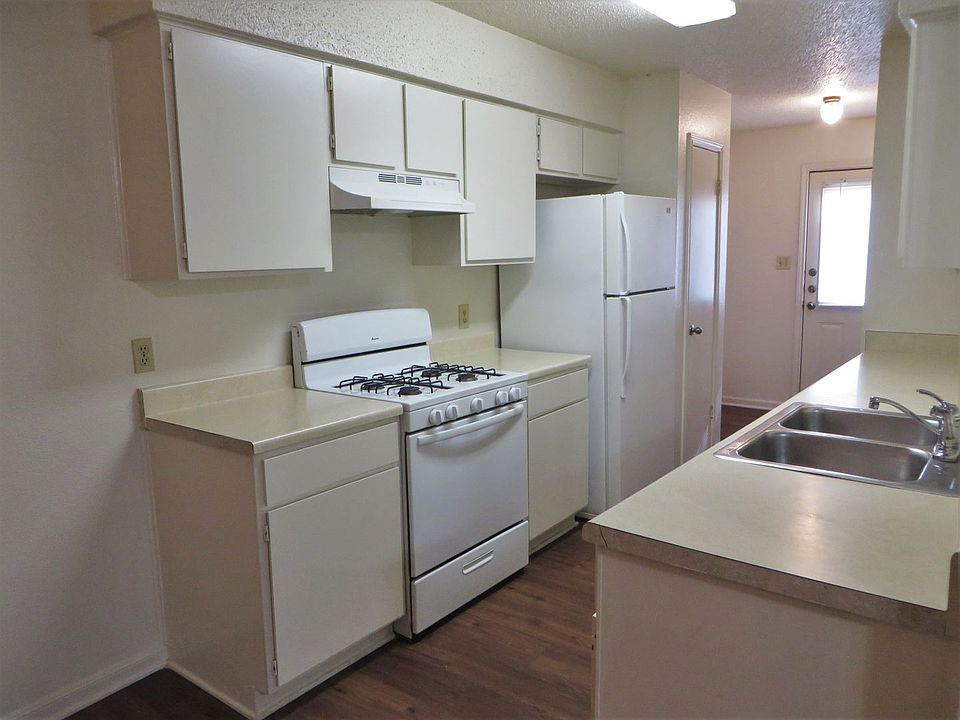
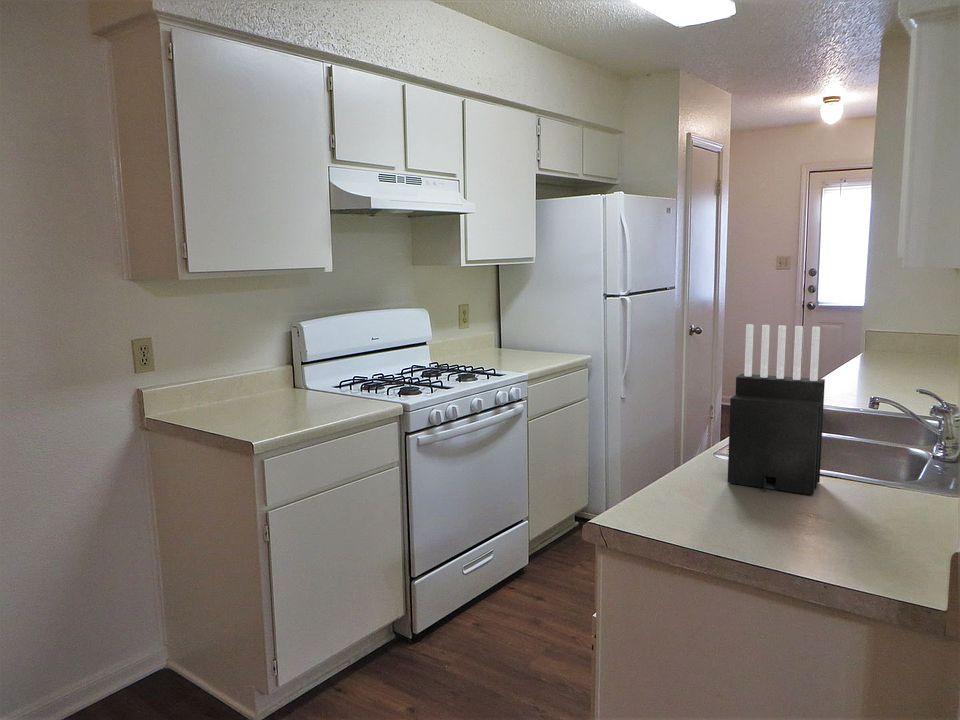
+ knife block [727,323,826,496]
